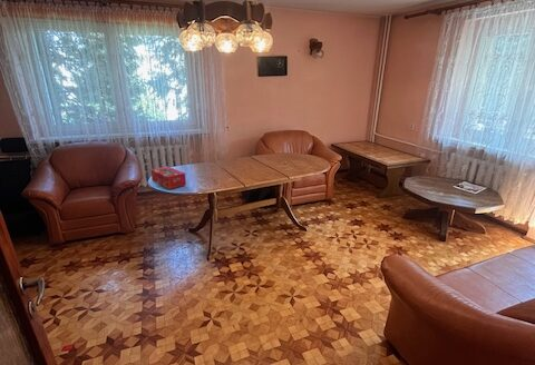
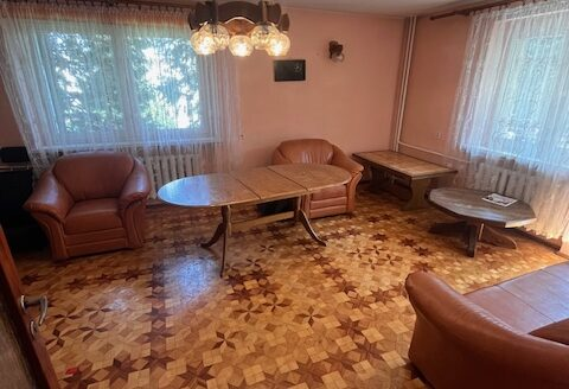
- tissue box [149,166,187,190]
